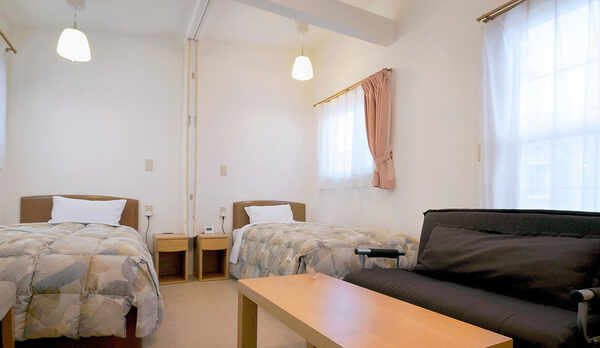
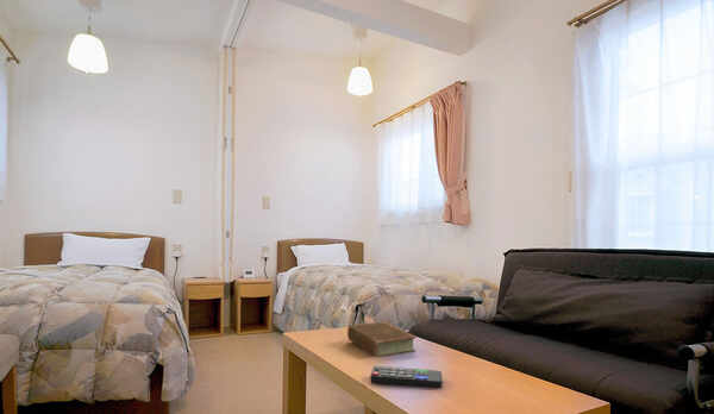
+ book [346,320,418,358]
+ remote control [370,365,443,389]
